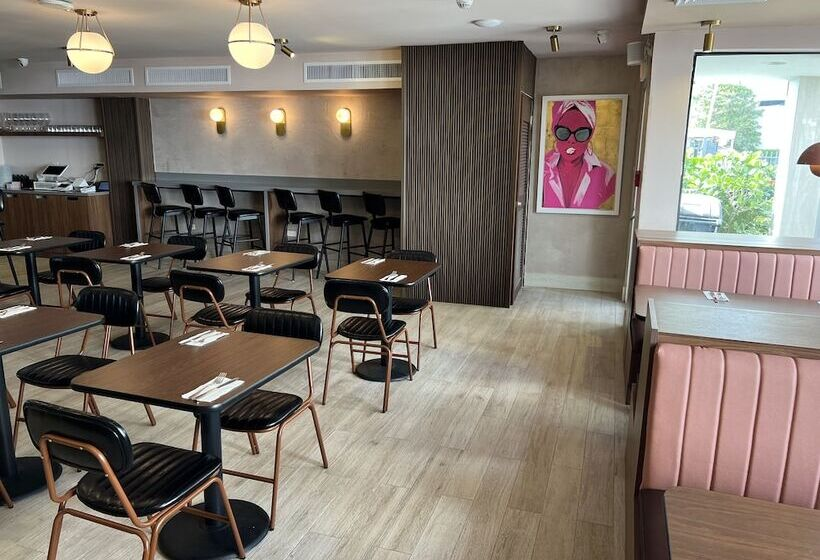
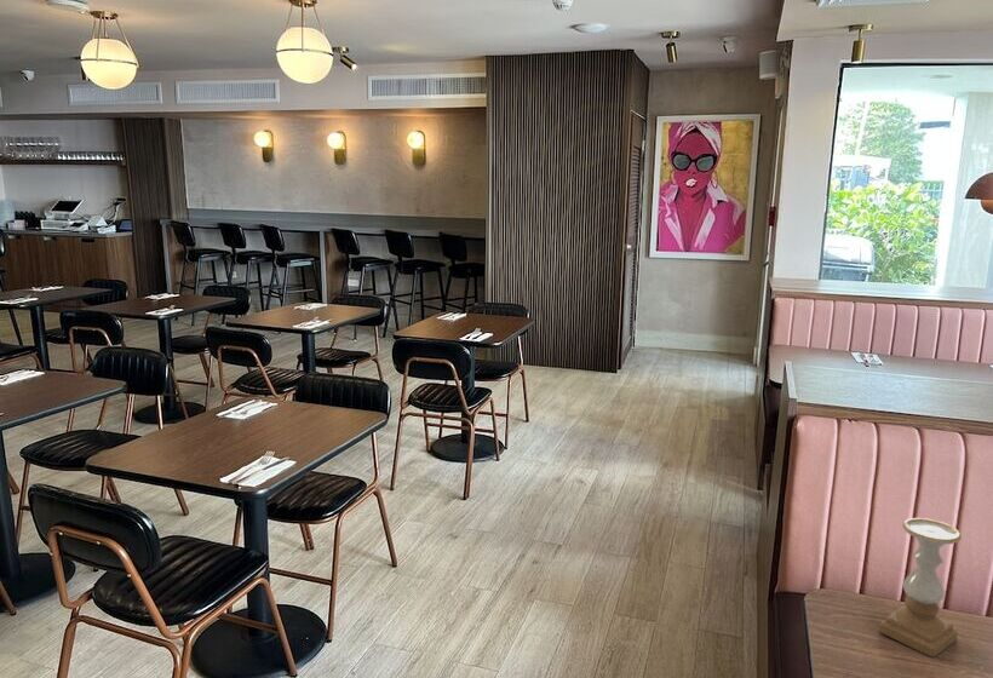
+ candle holder [878,517,963,659]
